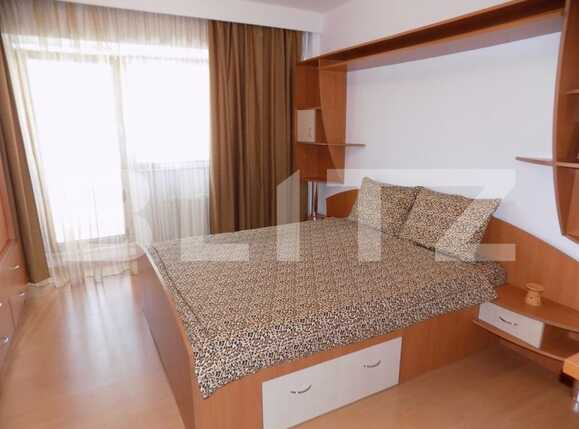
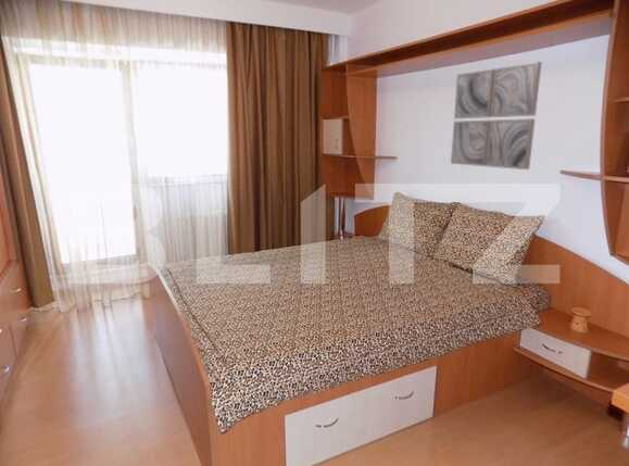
+ wall art [450,61,543,171]
